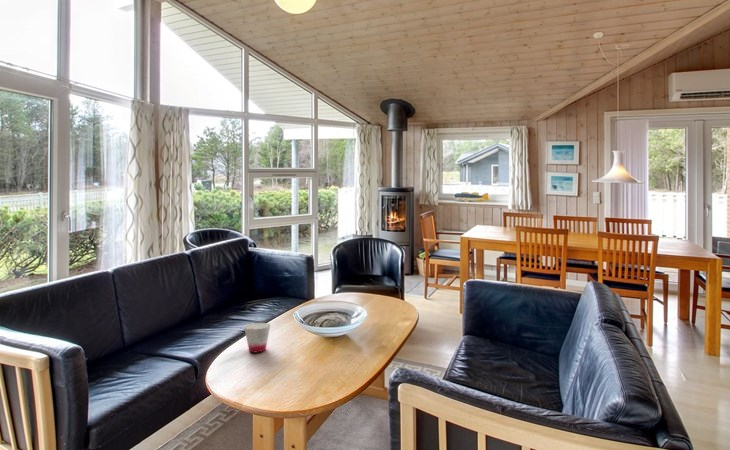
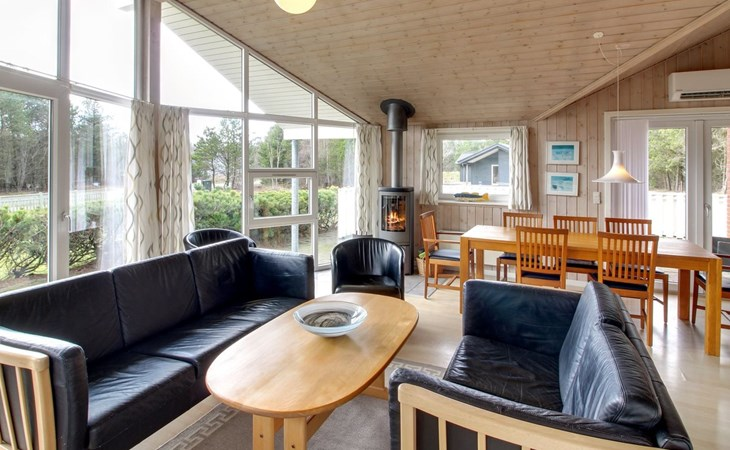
- cup [243,322,271,354]
